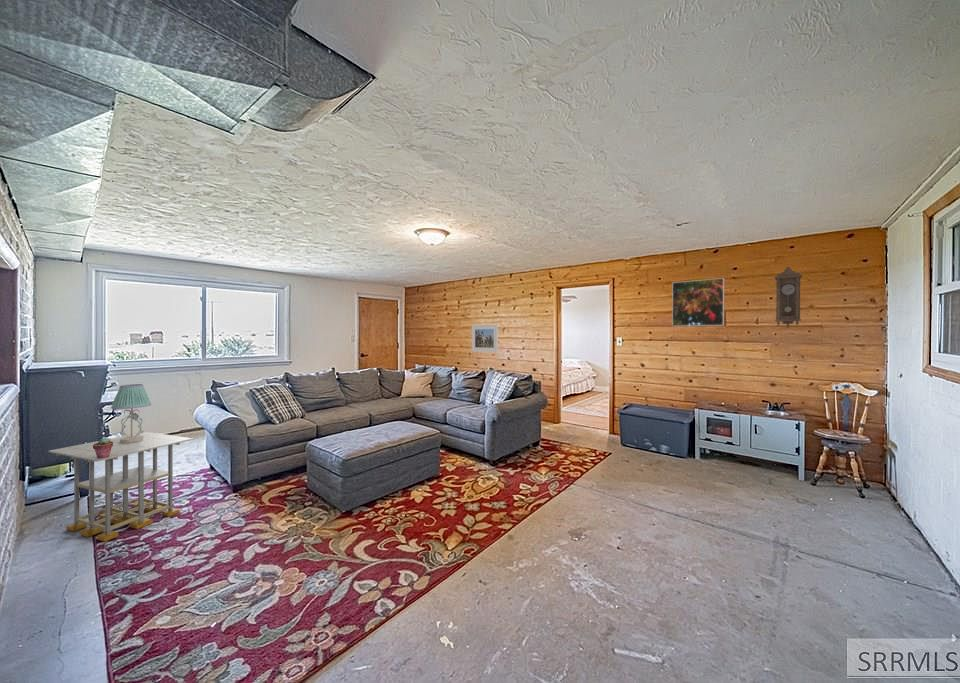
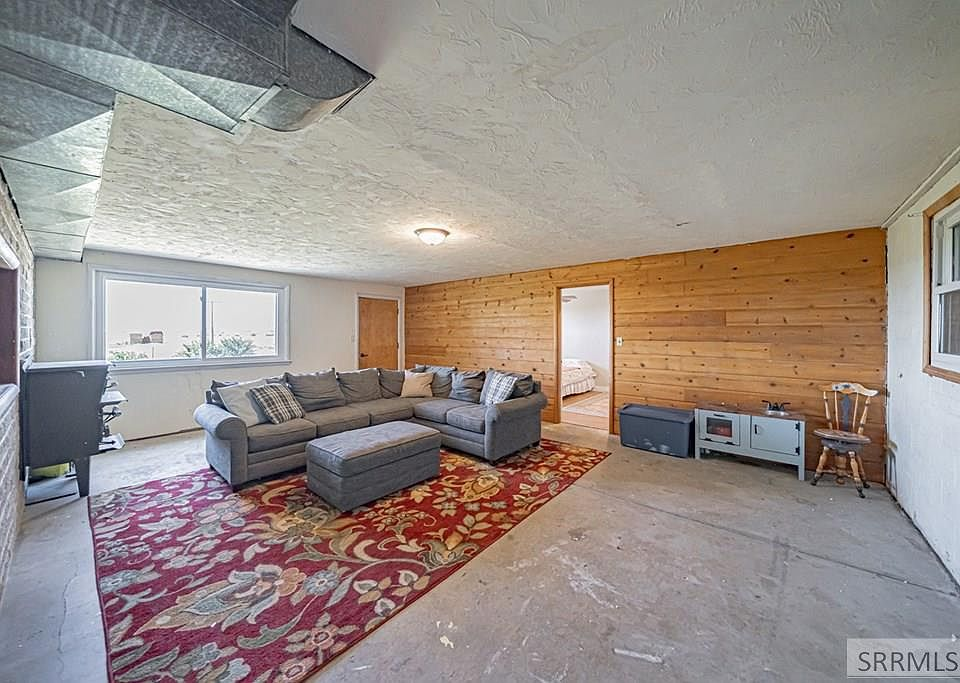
- table lamp [110,383,152,443]
- side table [48,431,194,542]
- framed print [671,277,725,327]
- potted succulent [93,437,113,458]
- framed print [471,323,499,353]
- pendulum clock [773,266,803,329]
